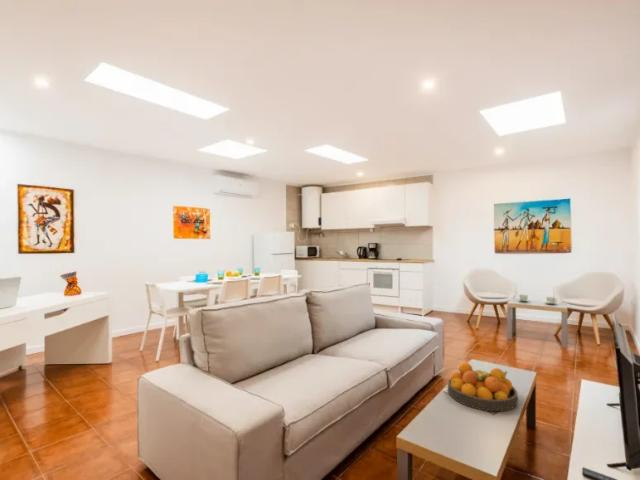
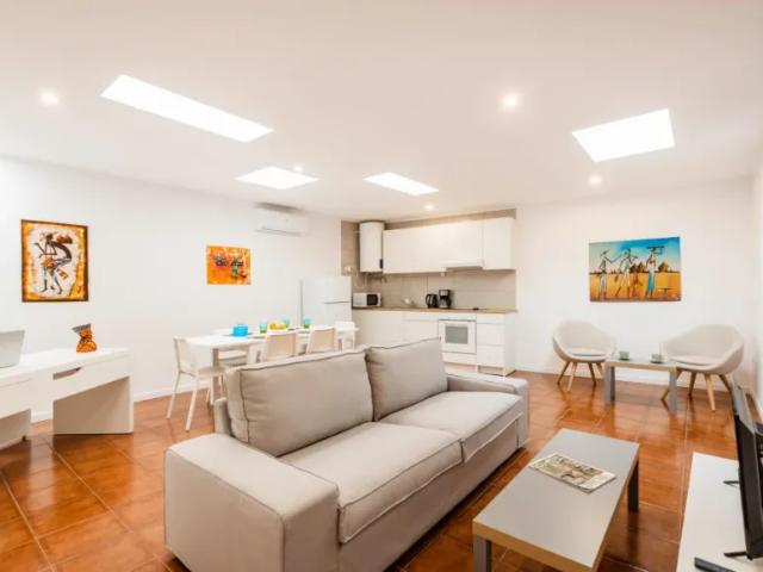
- fruit bowl [447,361,519,412]
